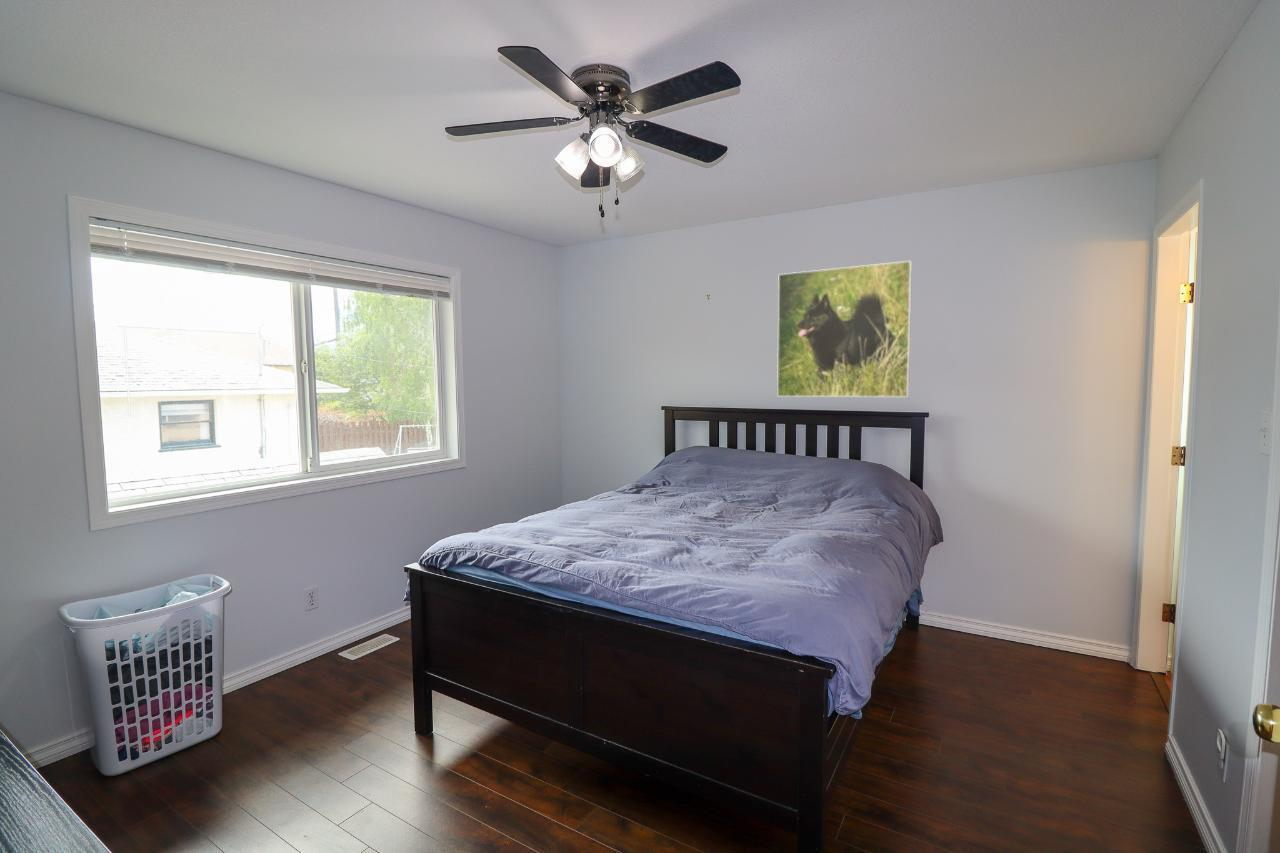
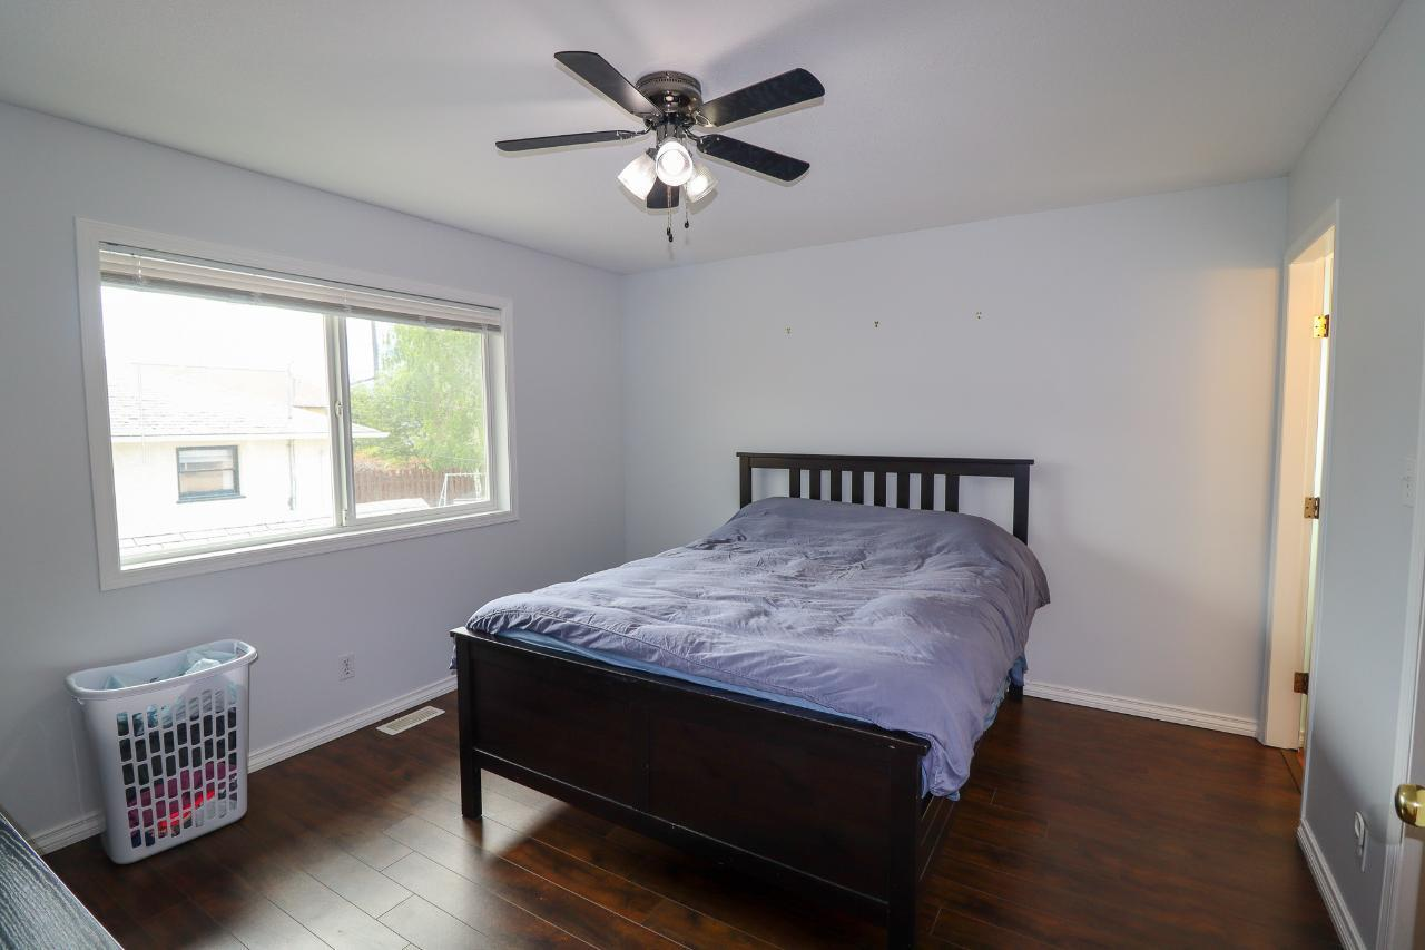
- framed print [776,260,913,398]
